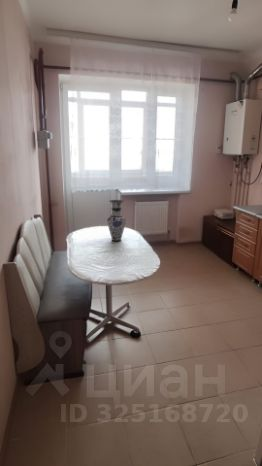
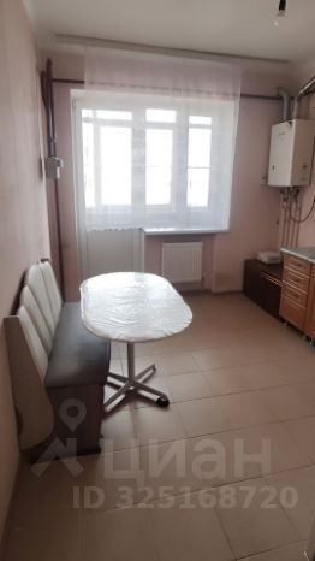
- vase [106,199,127,242]
